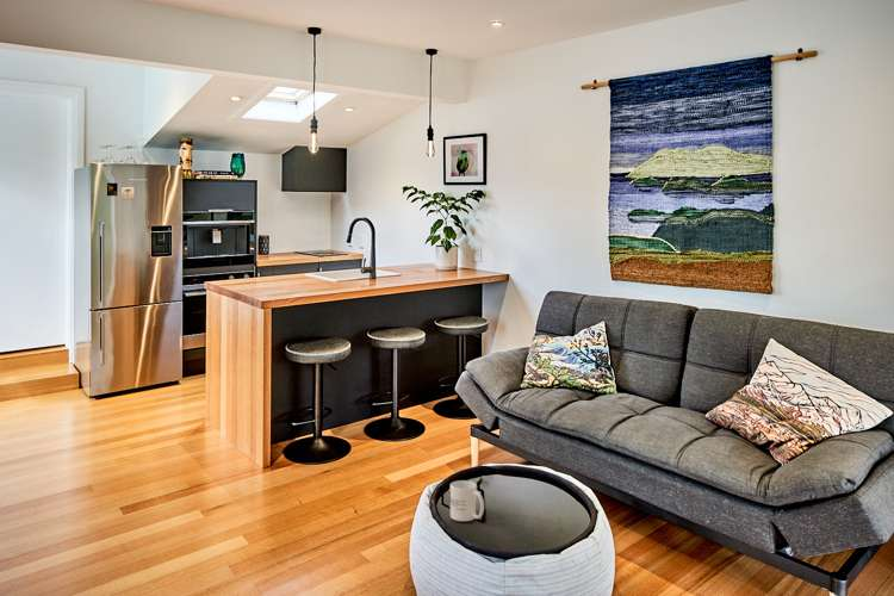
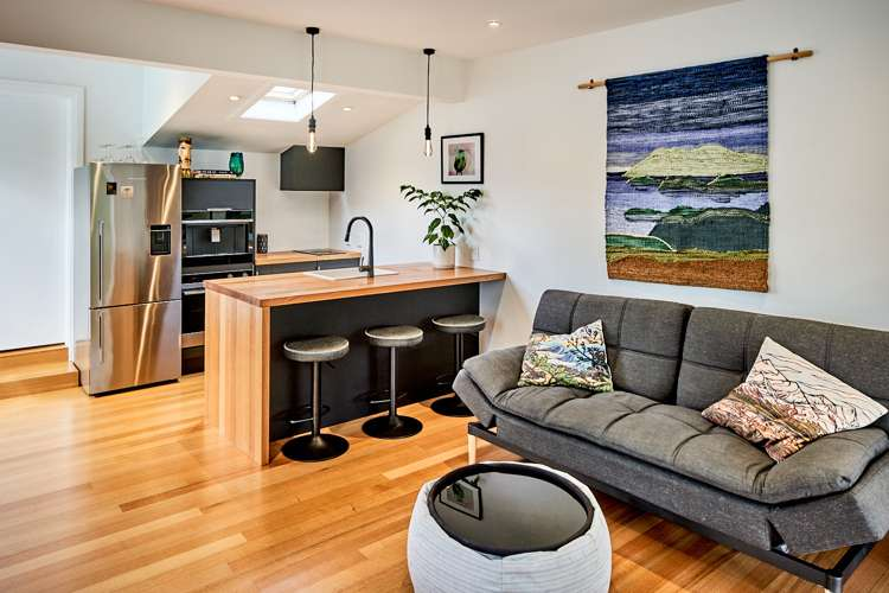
- mug [449,479,485,522]
